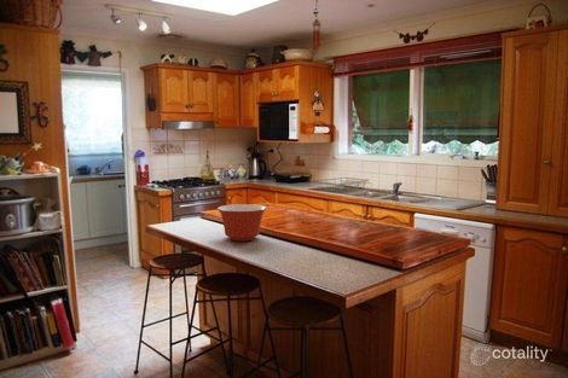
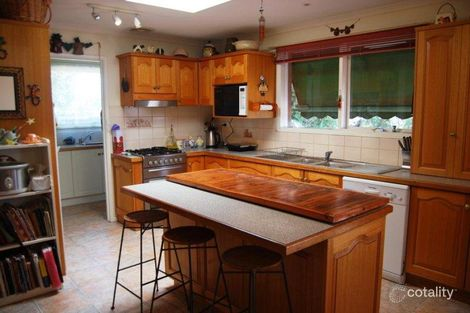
- mixing bowl [216,203,267,243]
